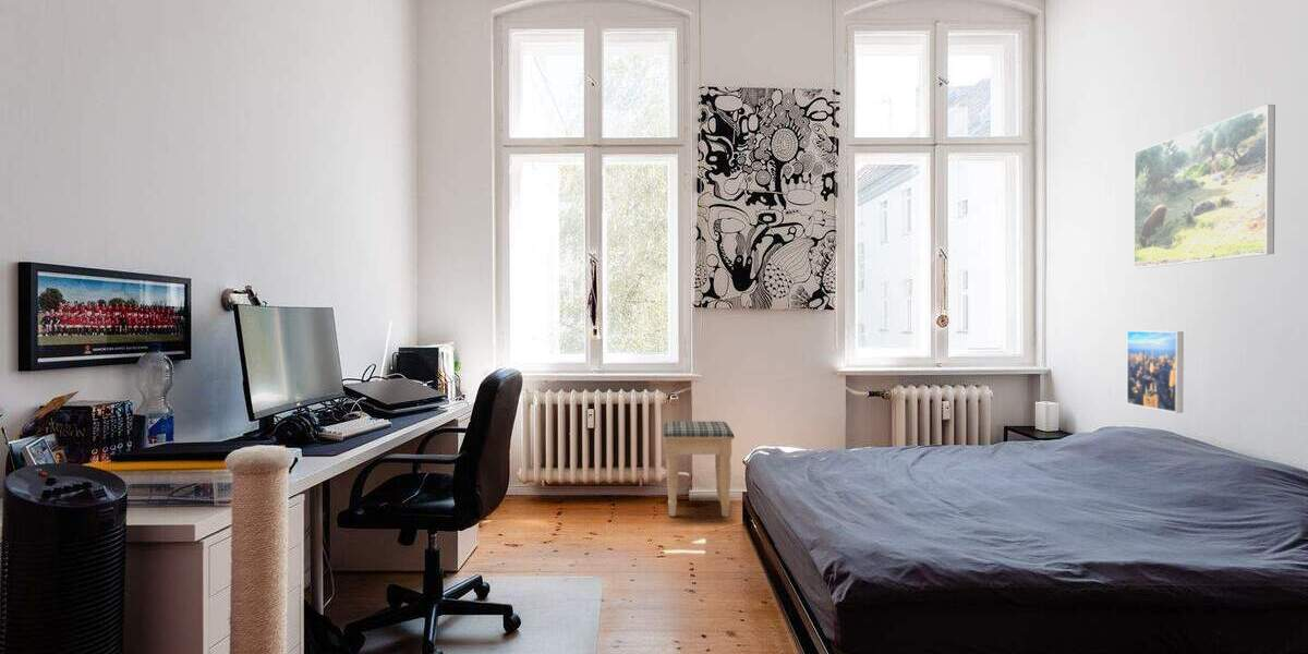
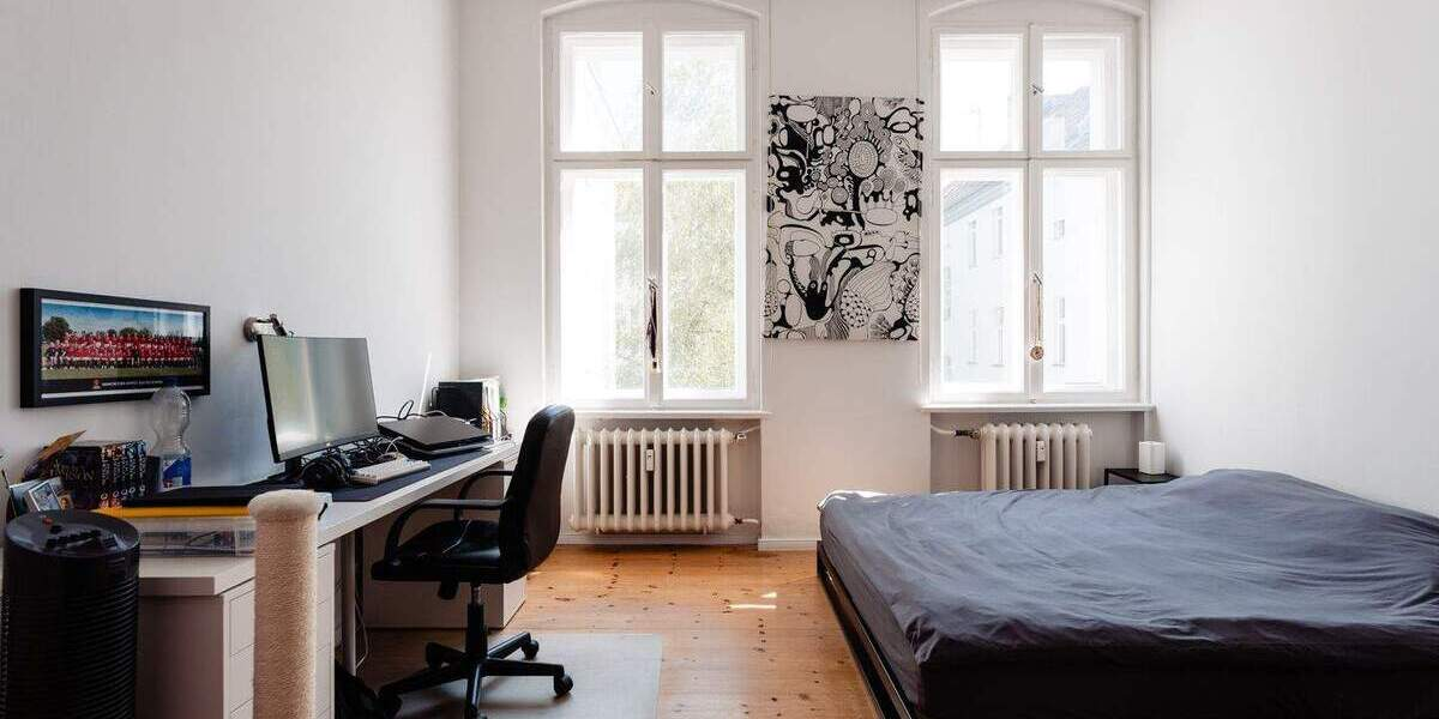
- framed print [1126,329,1185,414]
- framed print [1133,104,1276,269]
- footstool [663,421,736,518]
